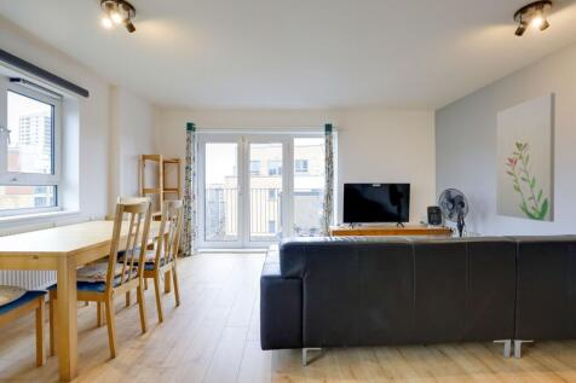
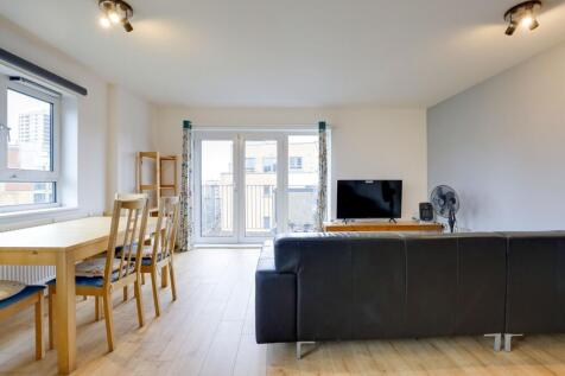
- wall art [495,92,557,224]
